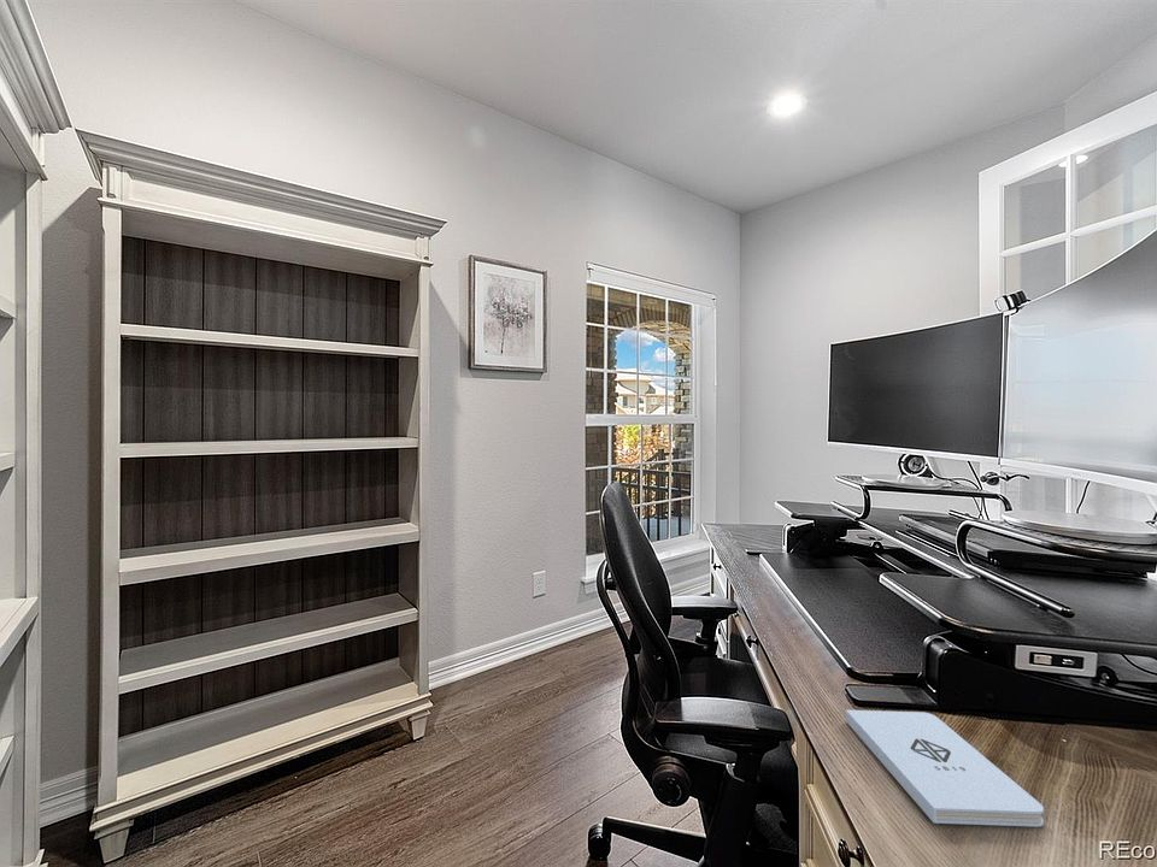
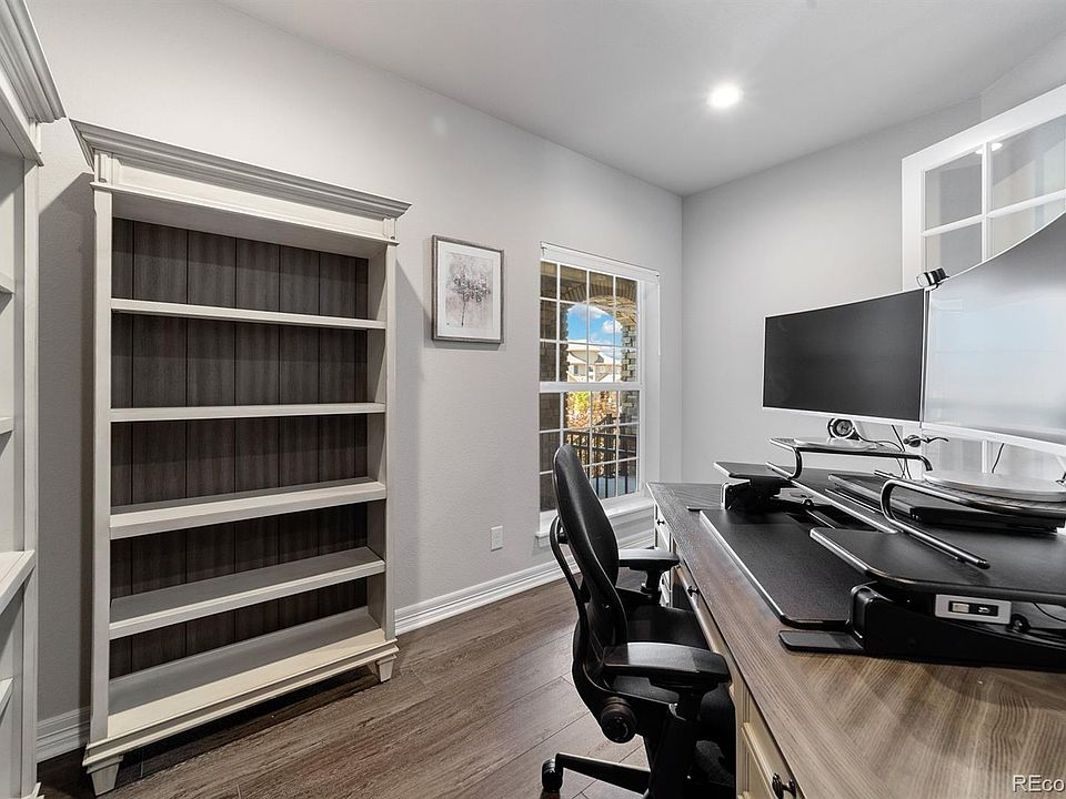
- notepad [845,709,1045,828]
